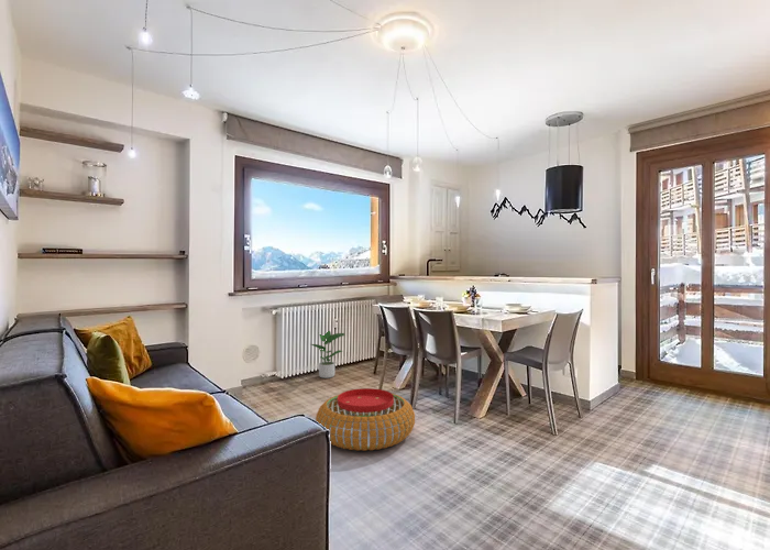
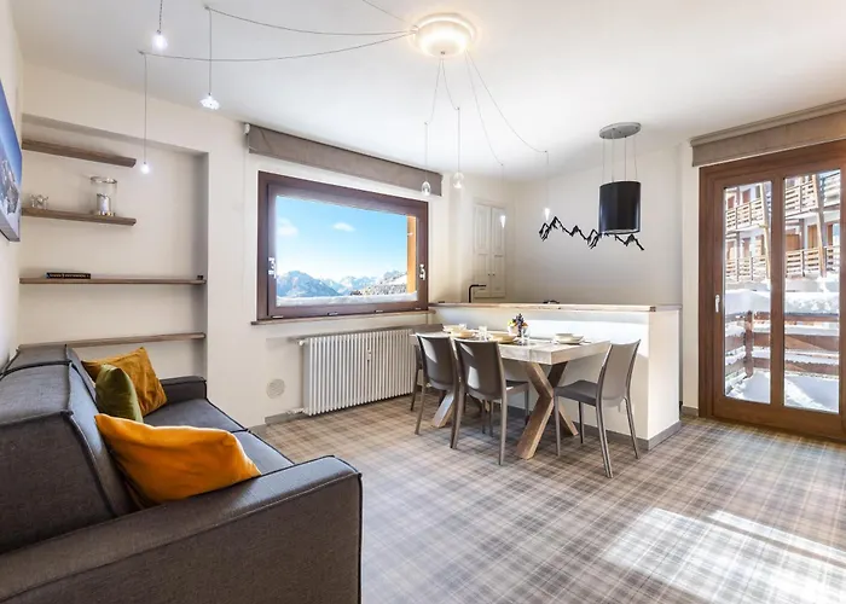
- potted plant [310,330,345,380]
- pouf [315,387,416,452]
